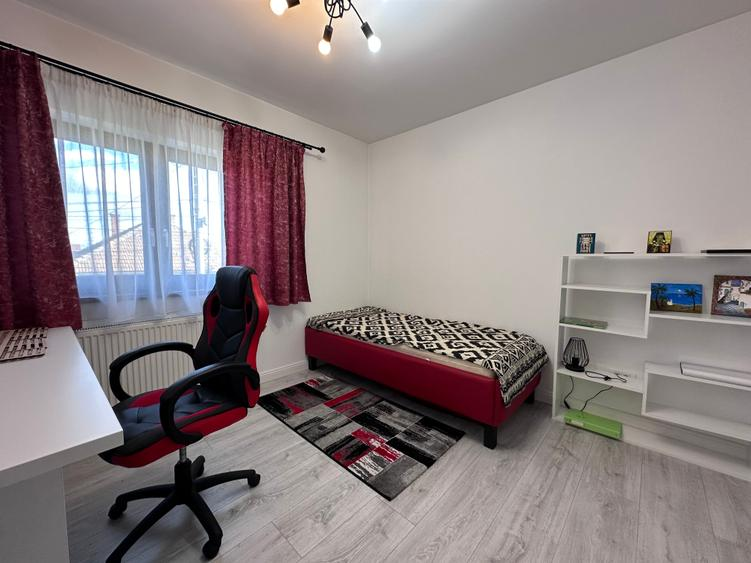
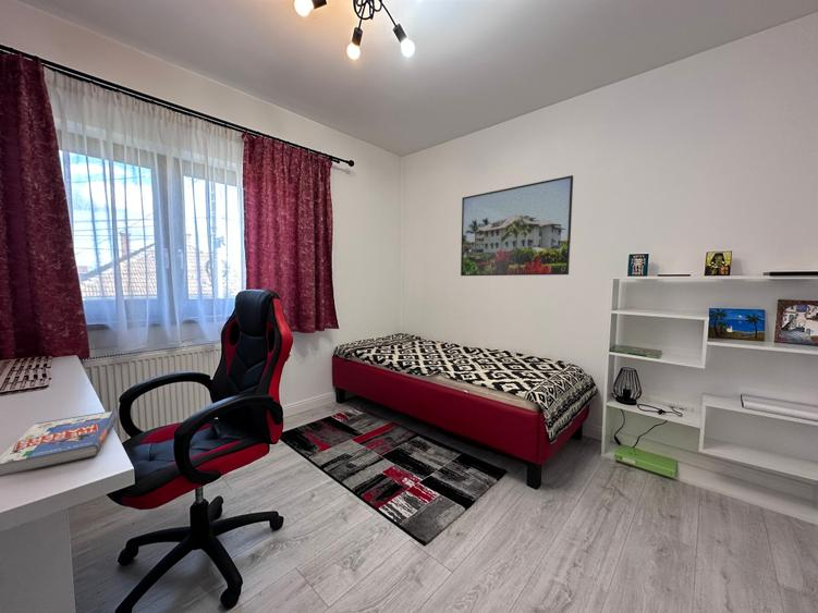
+ book [0,409,119,478]
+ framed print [460,174,574,277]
